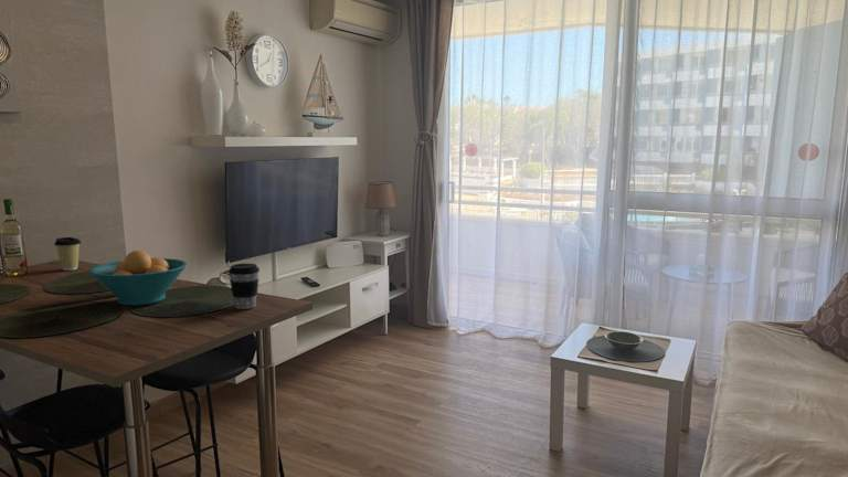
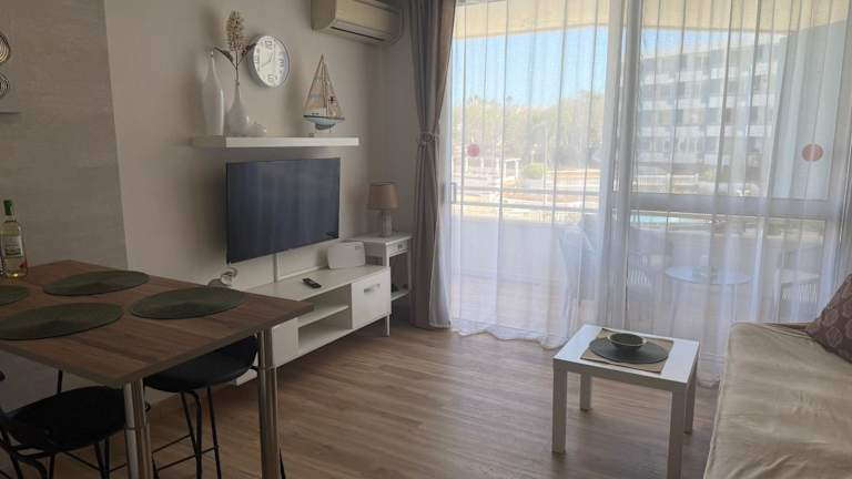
- coffee cup [53,236,82,272]
- fruit bowl [87,250,189,307]
- coffee cup [227,263,261,310]
